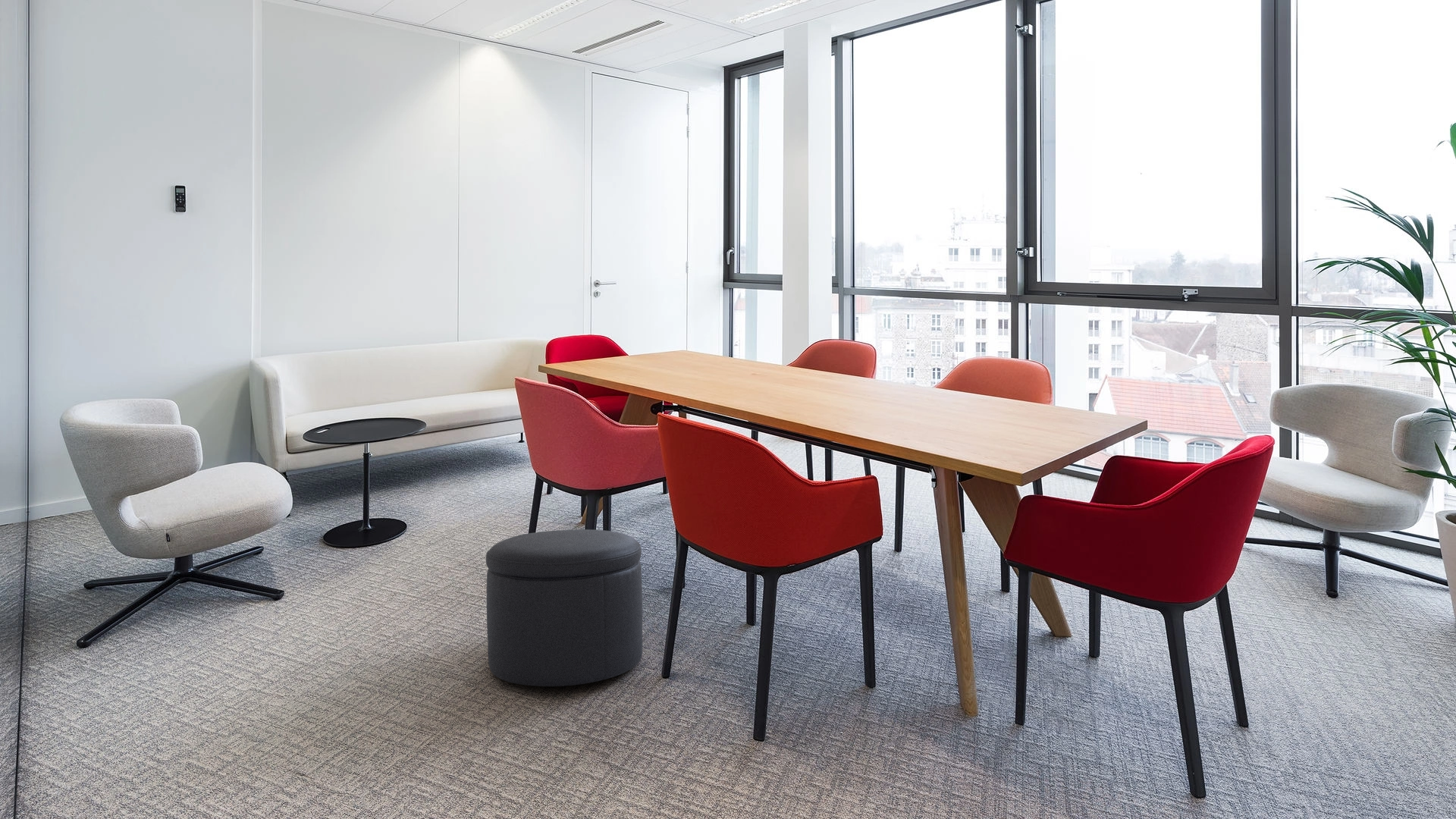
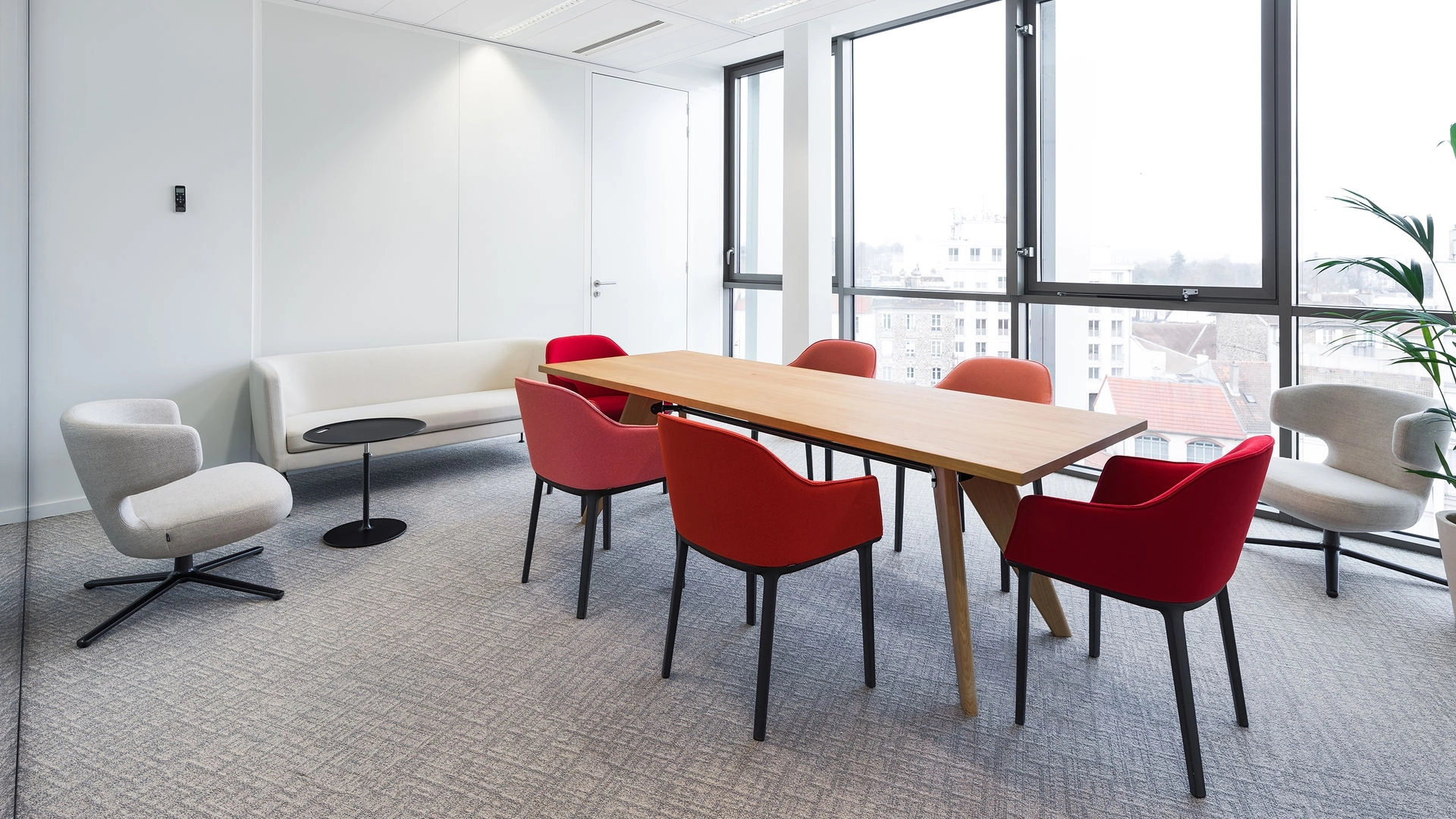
- ottoman [485,529,643,687]
